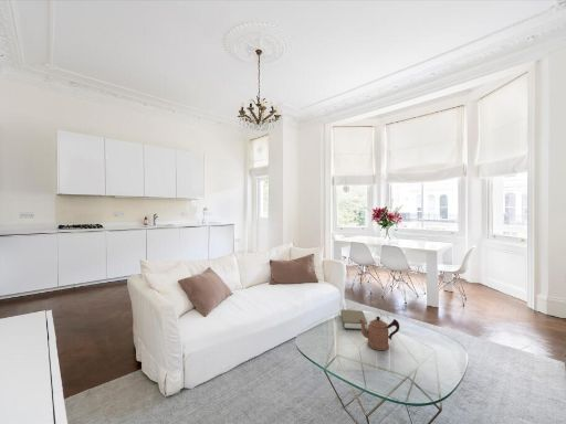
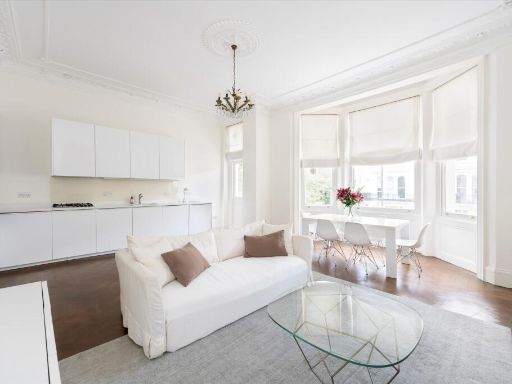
- book [339,308,368,331]
- coffeepot [359,316,400,351]
